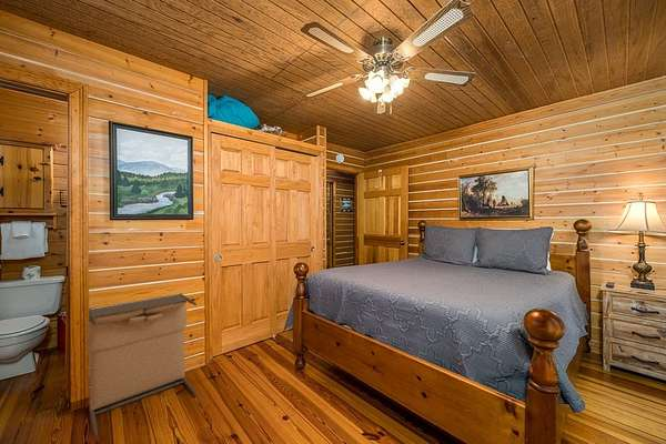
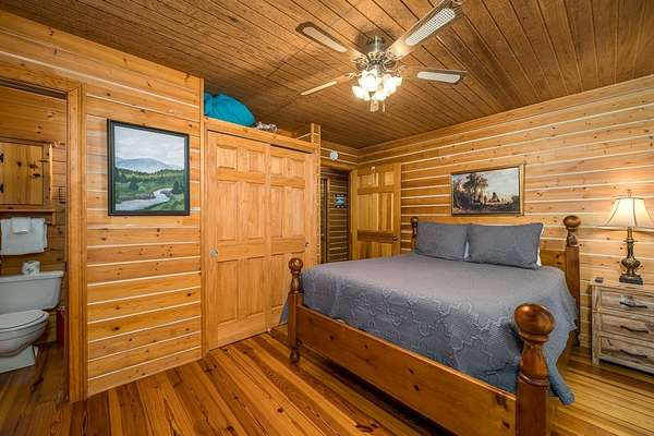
- laundry hamper [85,292,199,437]
